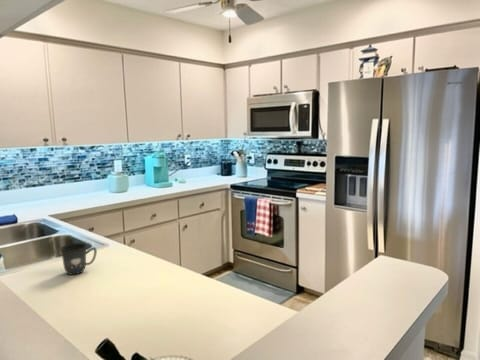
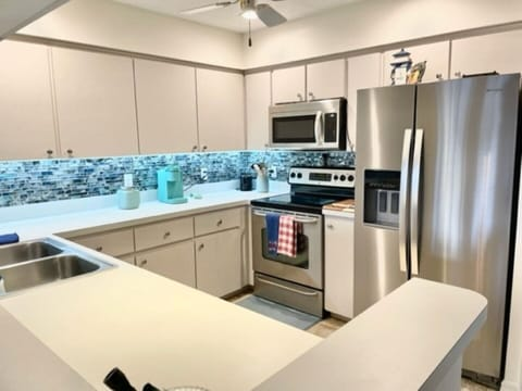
- mug [59,242,98,276]
